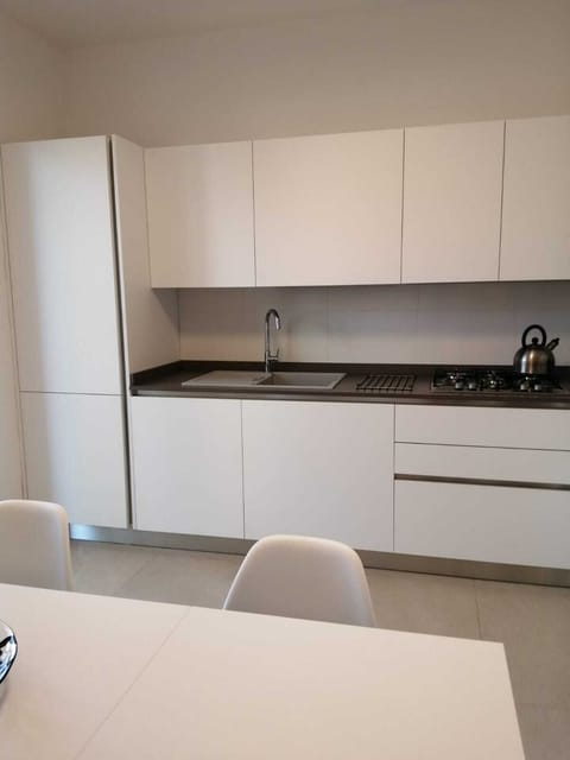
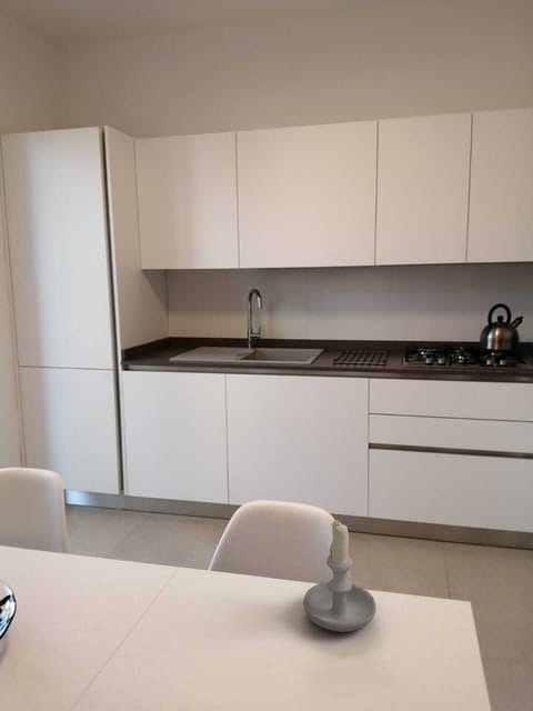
+ candle [302,519,378,633]
